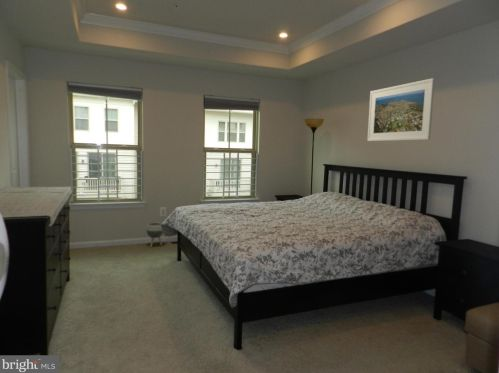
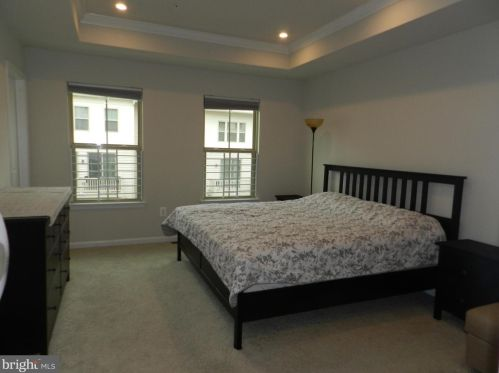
- planter [145,222,164,248]
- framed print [366,77,436,142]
